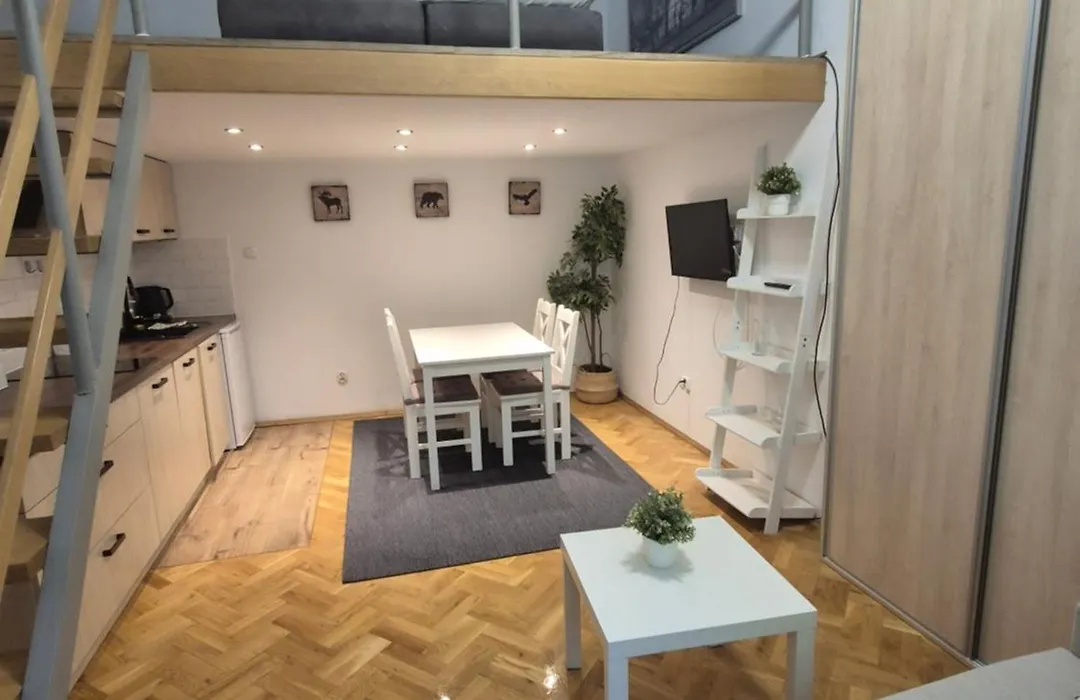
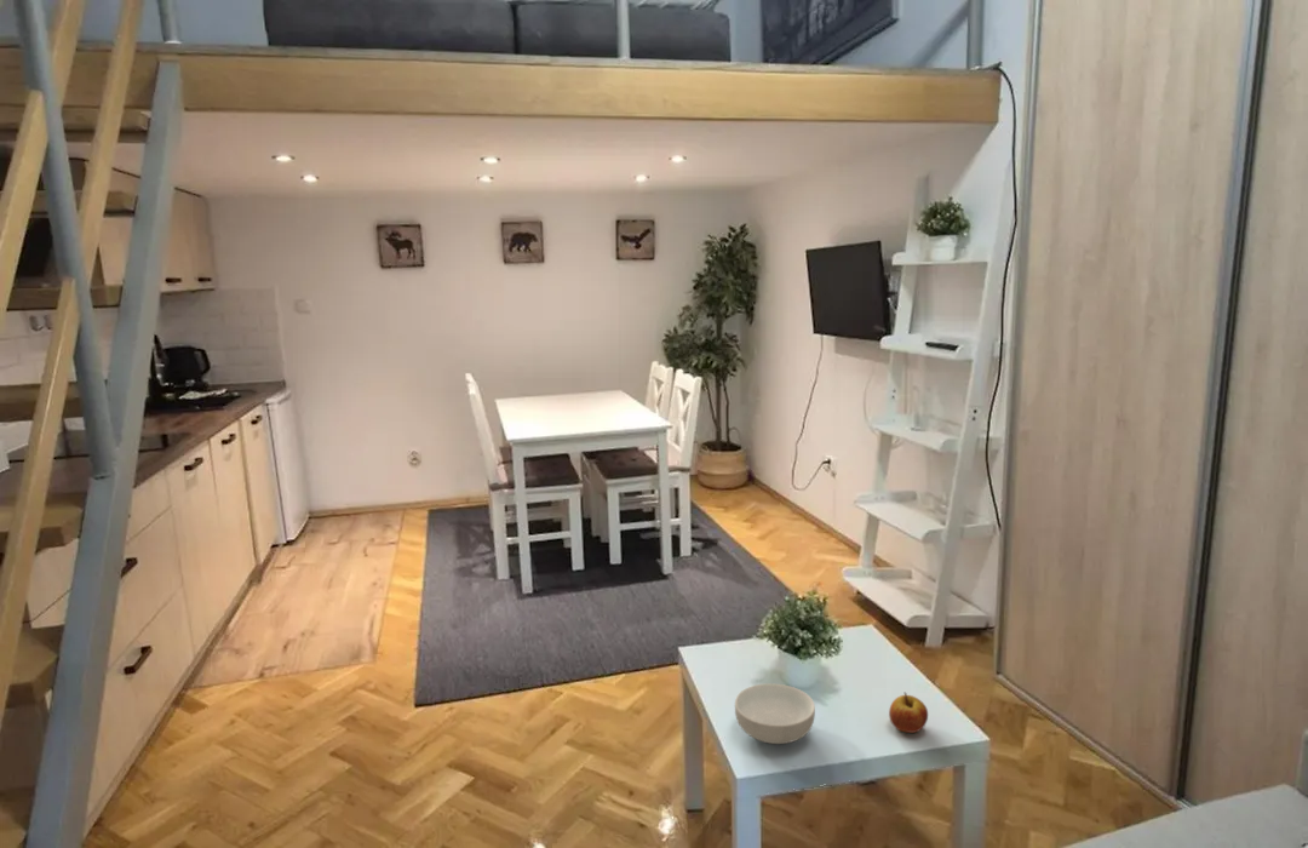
+ cereal bowl [734,682,816,745]
+ apple [888,692,929,734]
